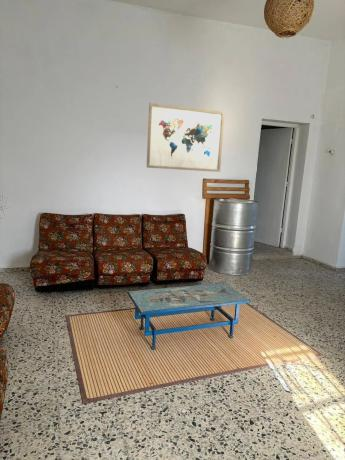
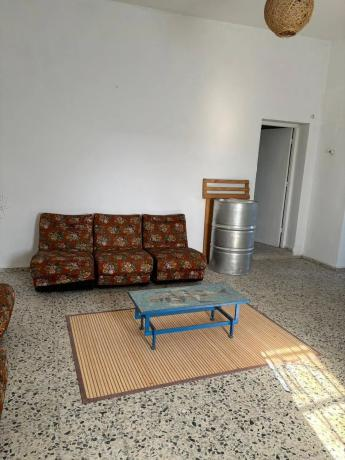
- wall art [146,102,226,173]
